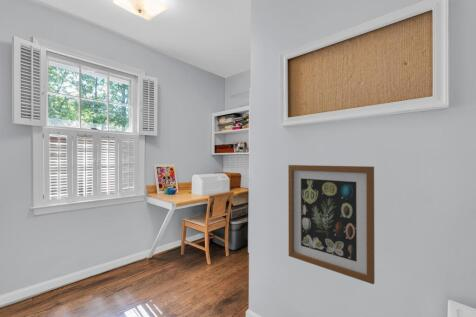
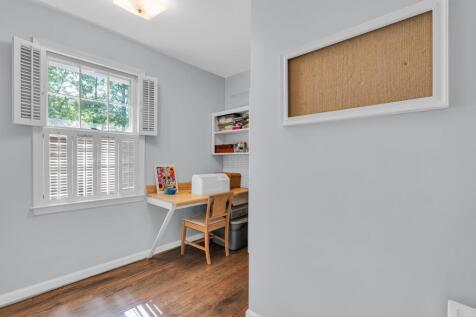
- wall art [287,164,376,285]
